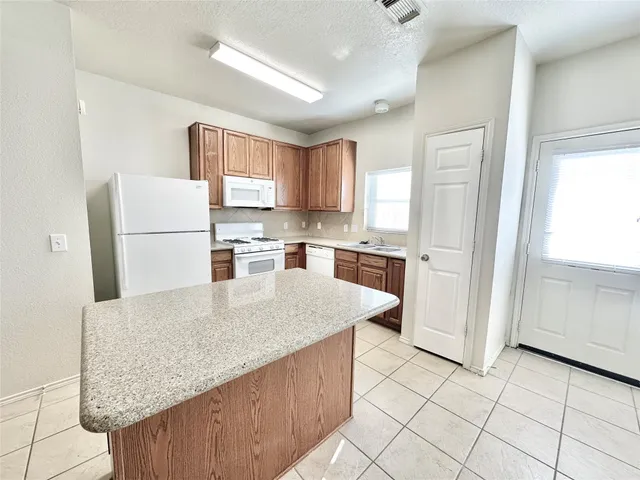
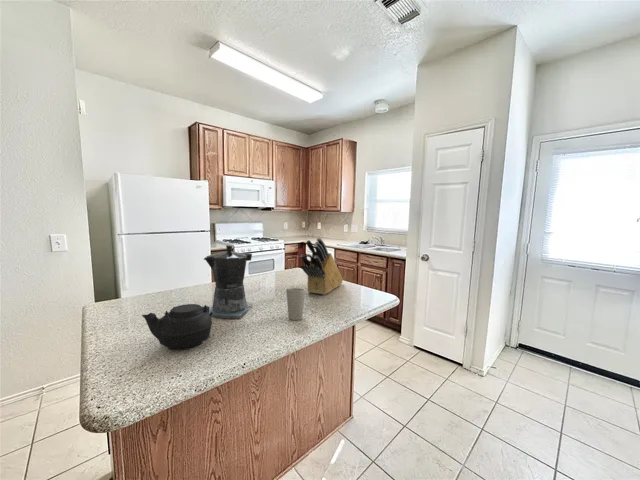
+ coffee maker [203,244,253,319]
+ knife block [299,237,344,296]
+ cup [285,287,306,321]
+ teapot [141,303,213,351]
